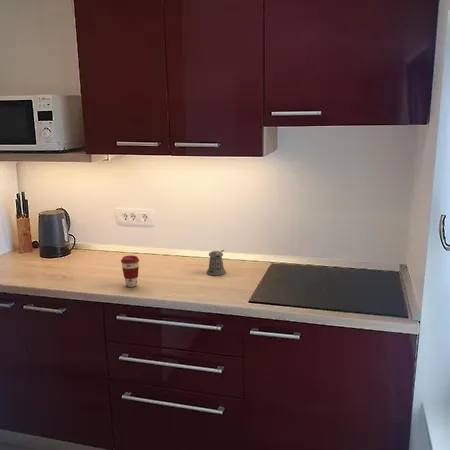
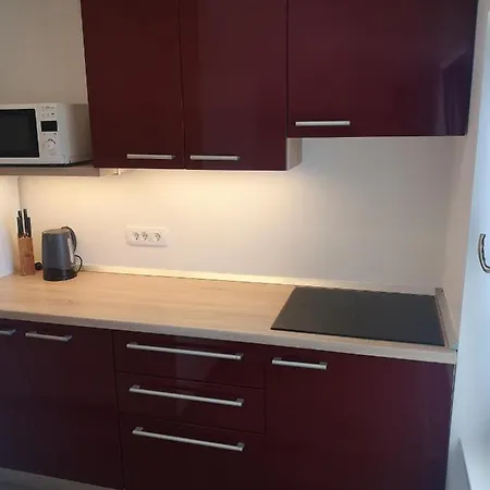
- coffee cup [120,254,140,288]
- pepper shaker [206,249,227,276]
